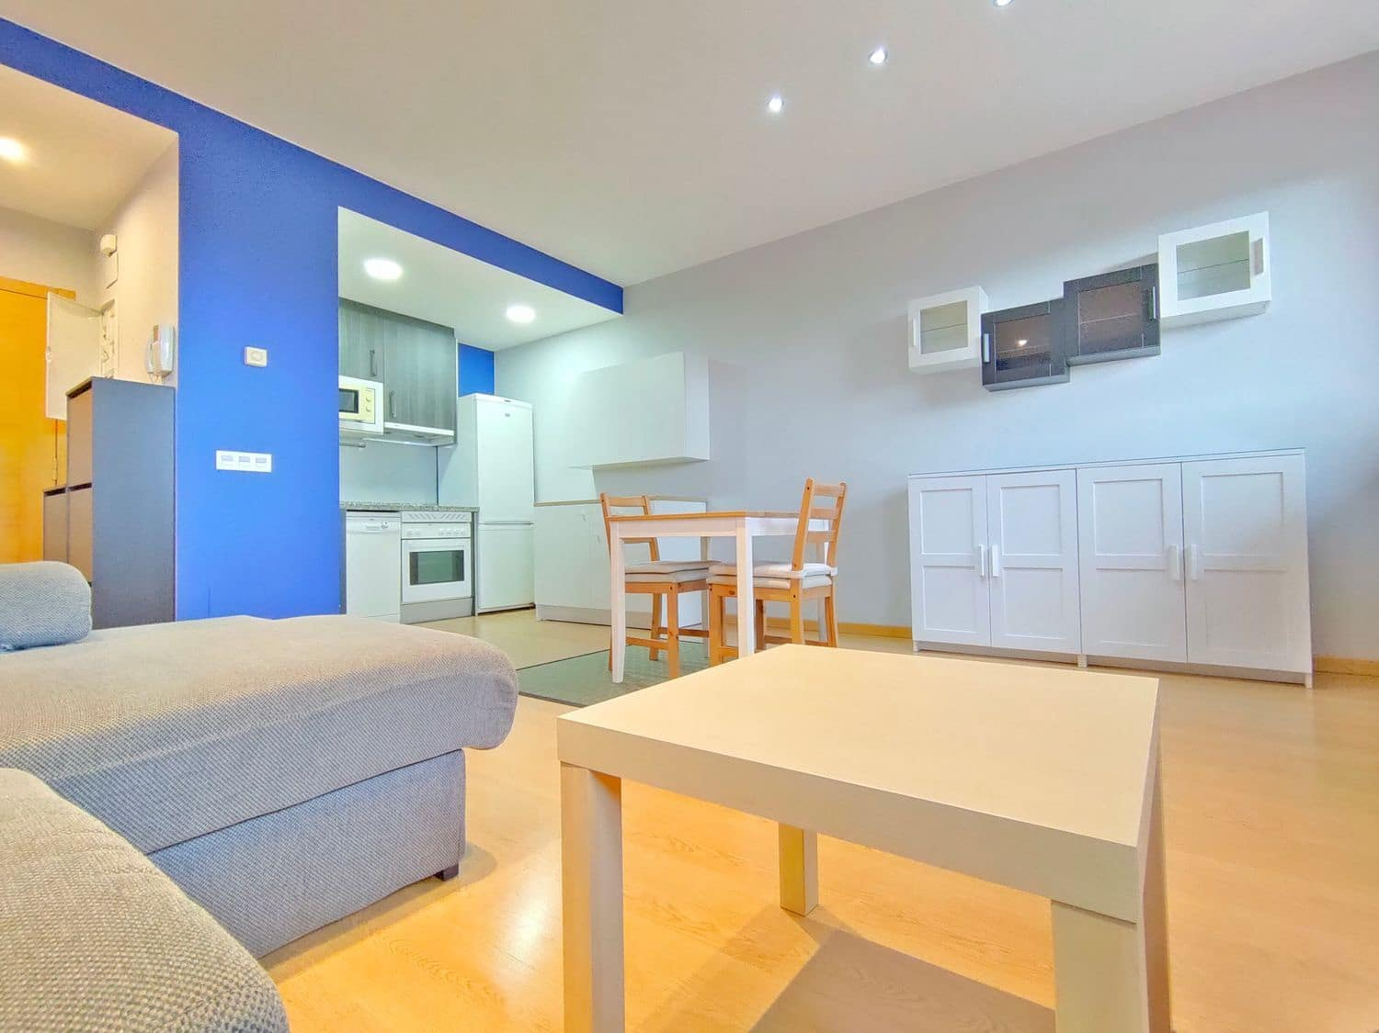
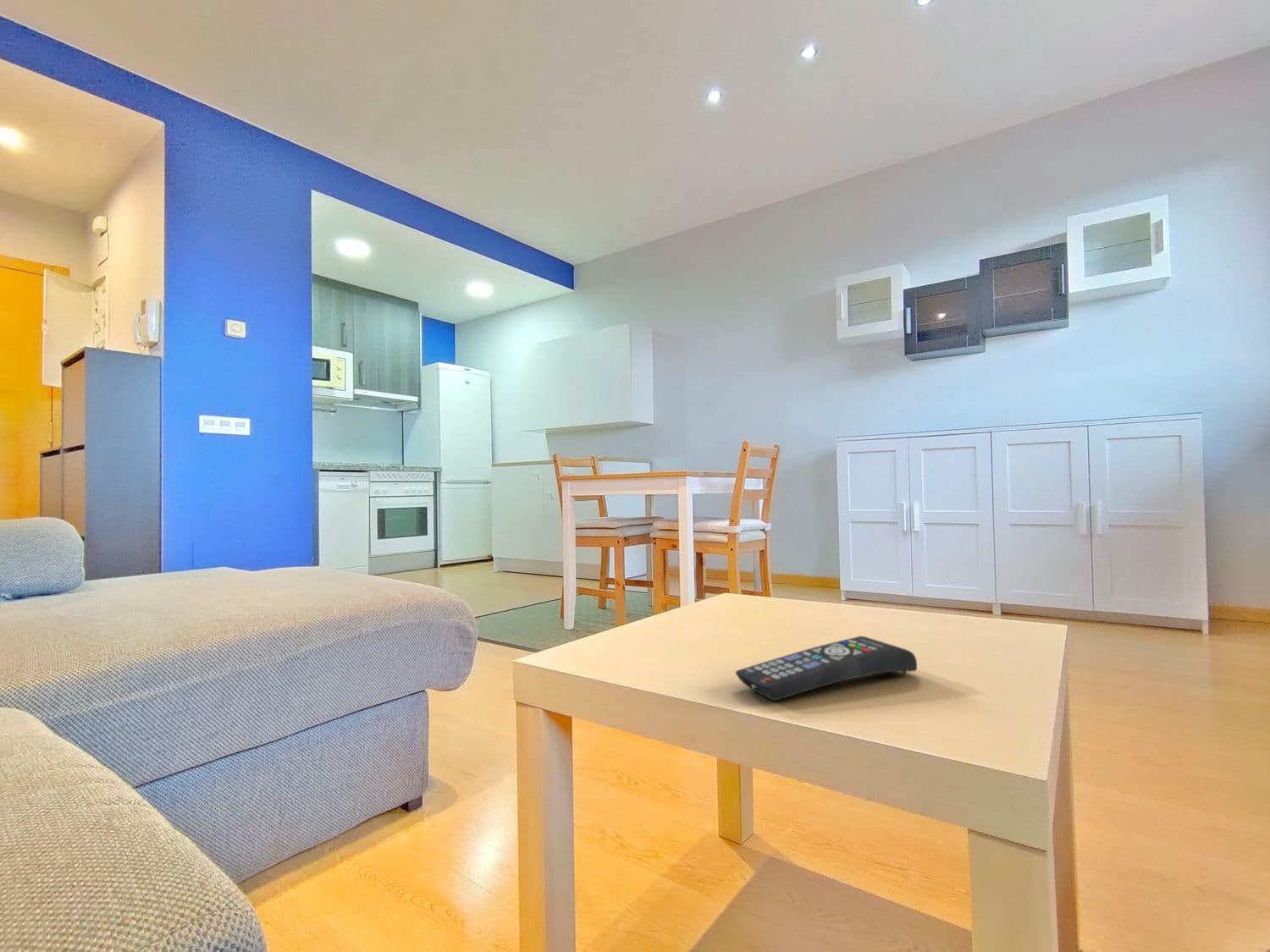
+ remote control [734,636,918,702]
